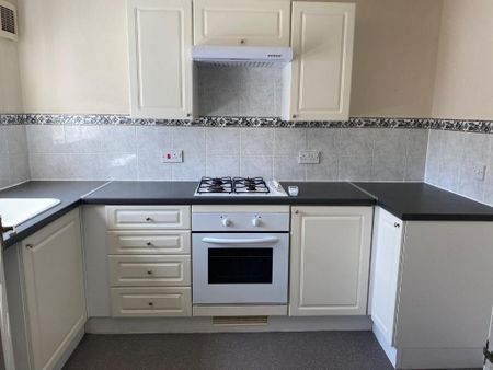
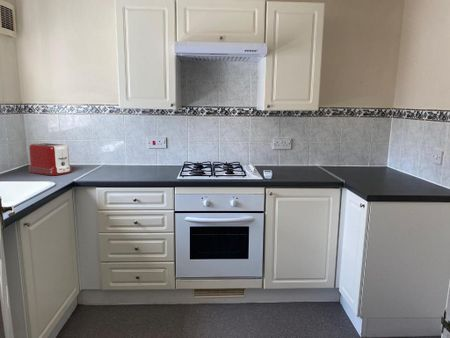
+ toaster [28,142,72,176]
